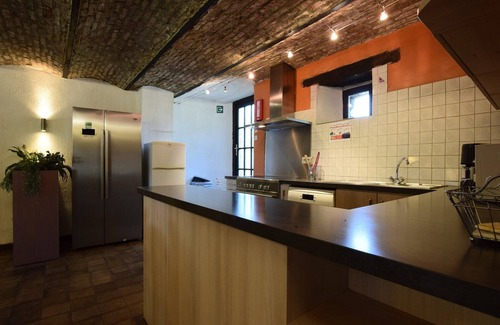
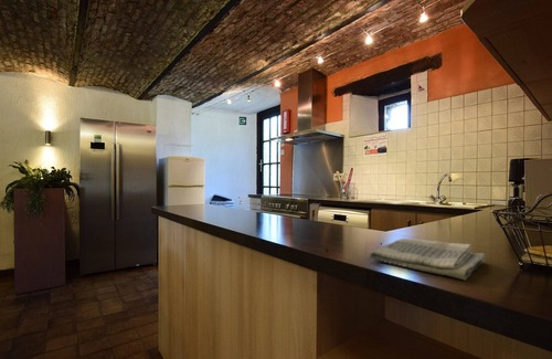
+ dish towel [369,237,486,282]
